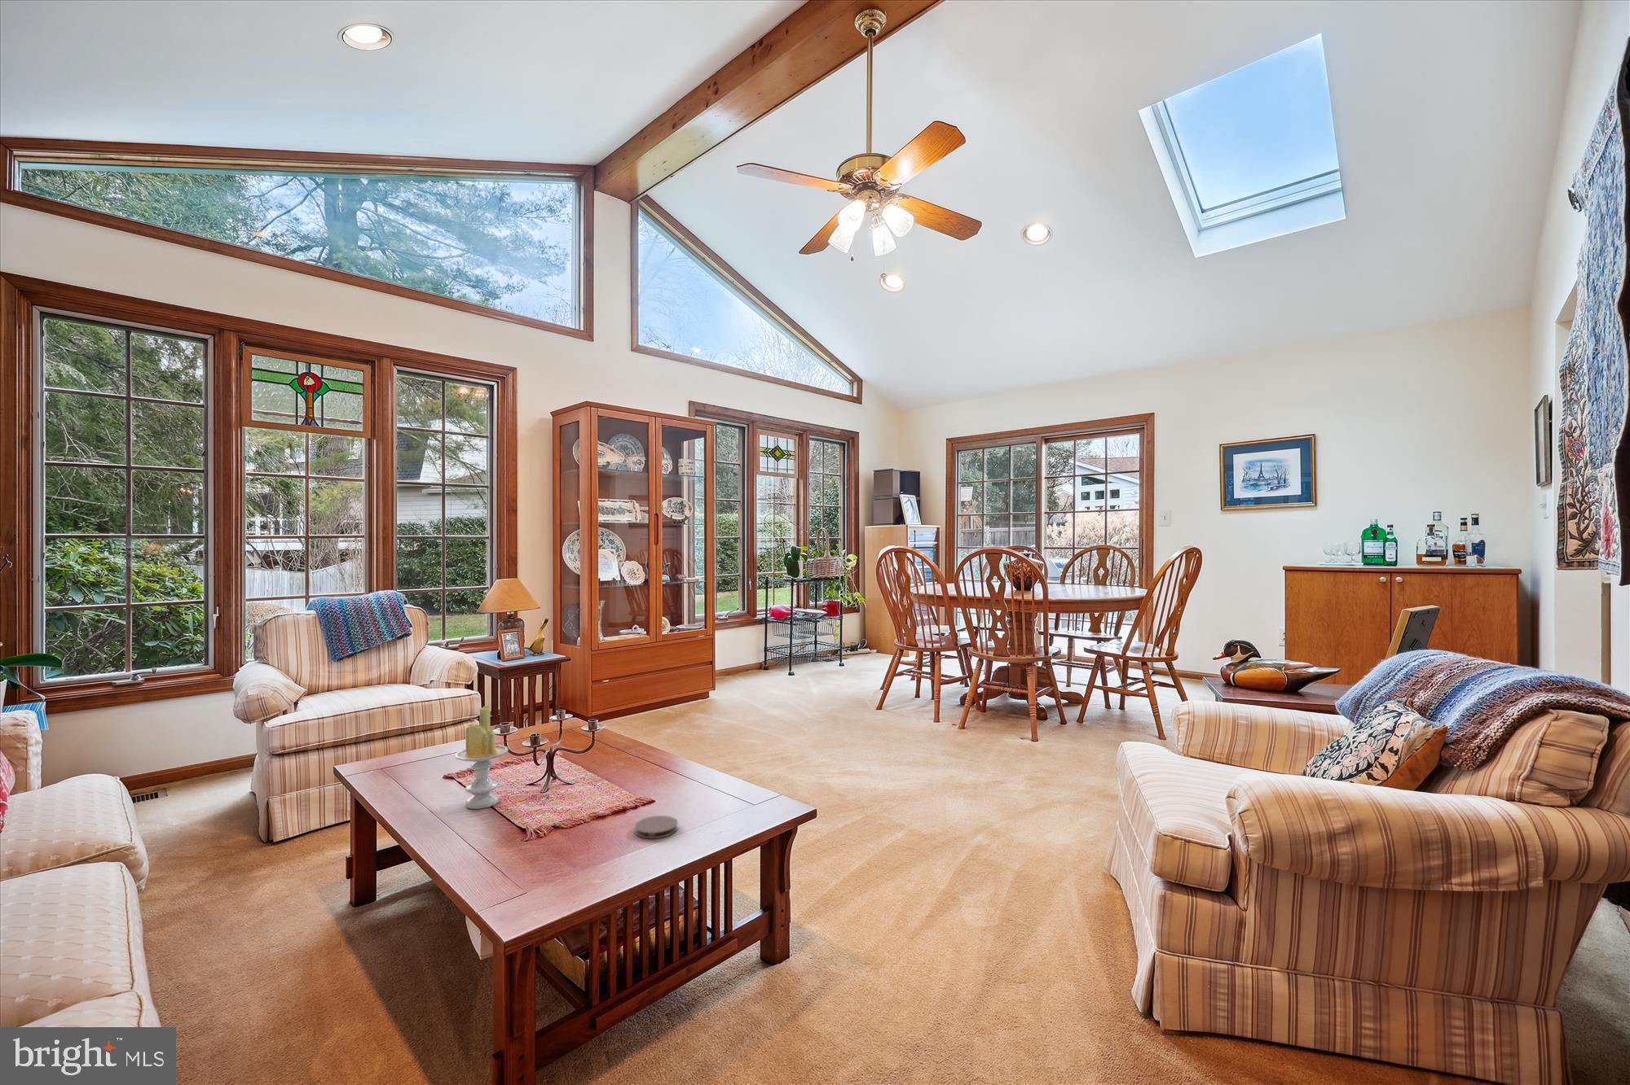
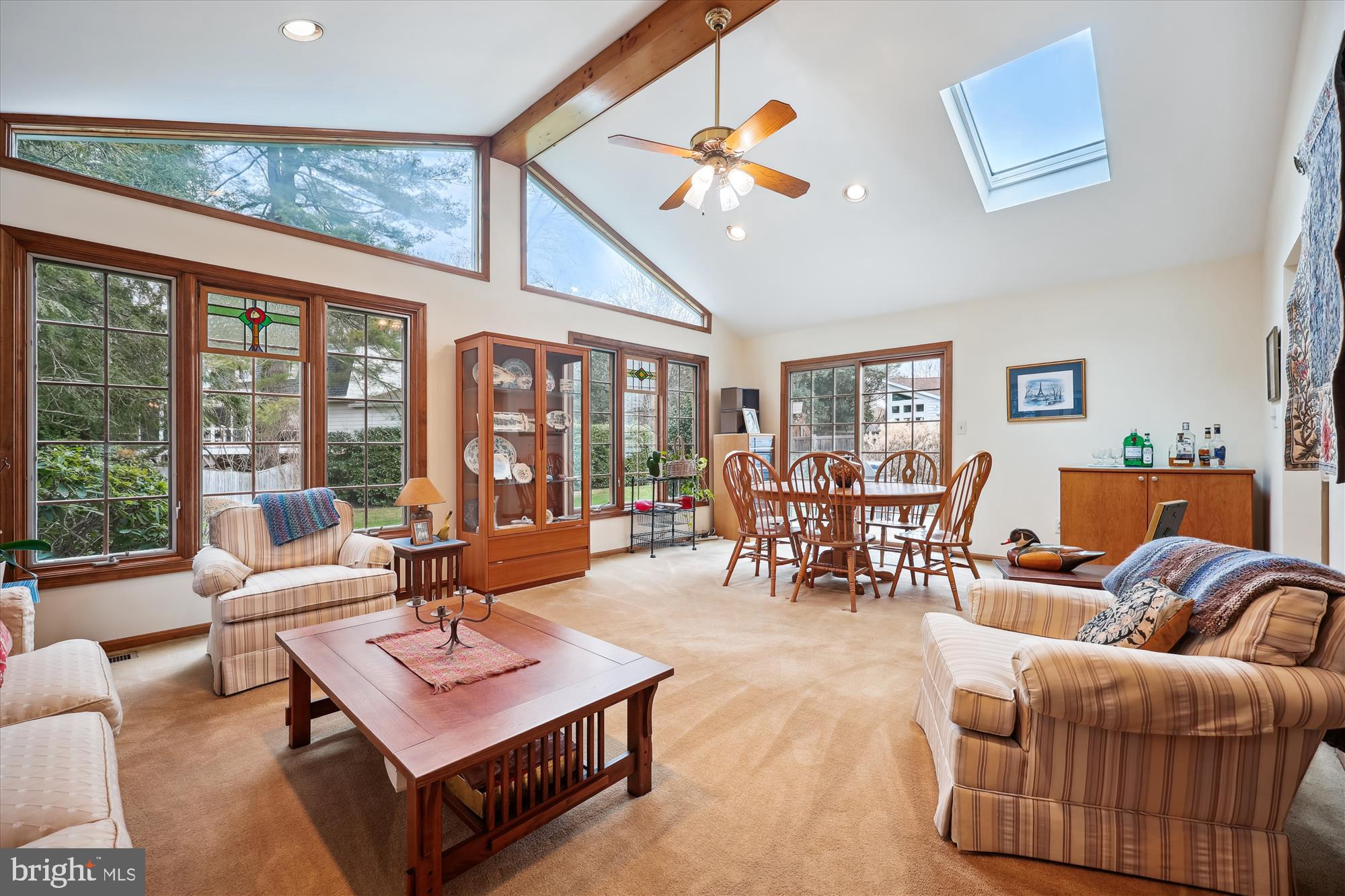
- candle [454,705,509,810]
- coaster [634,815,679,839]
